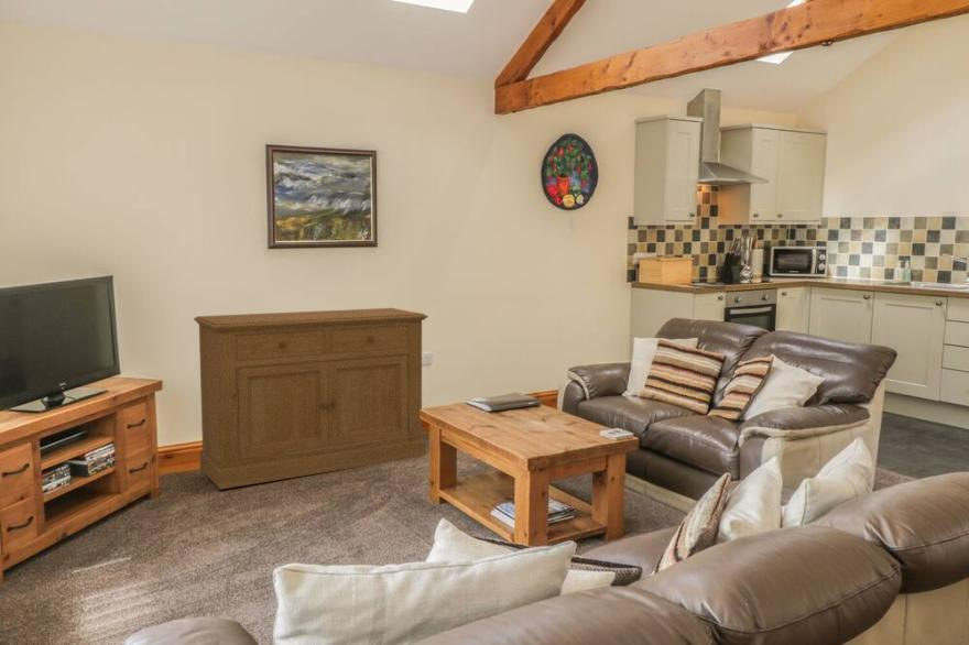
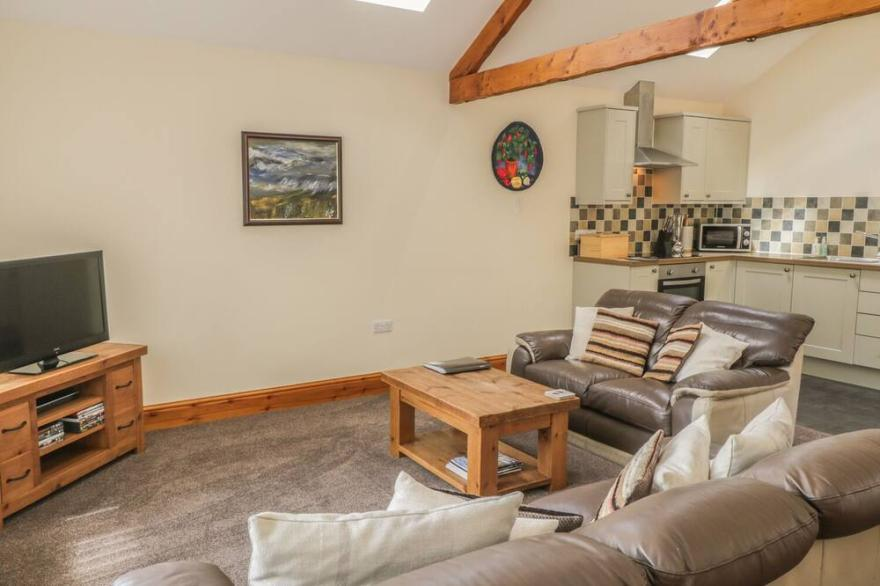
- sideboard [193,307,429,491]
